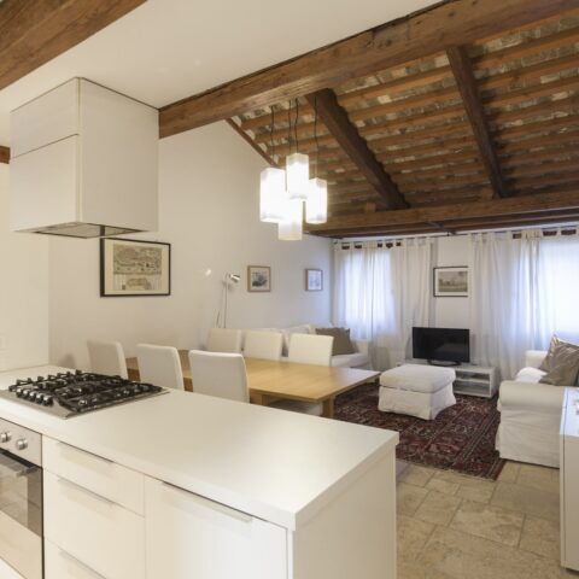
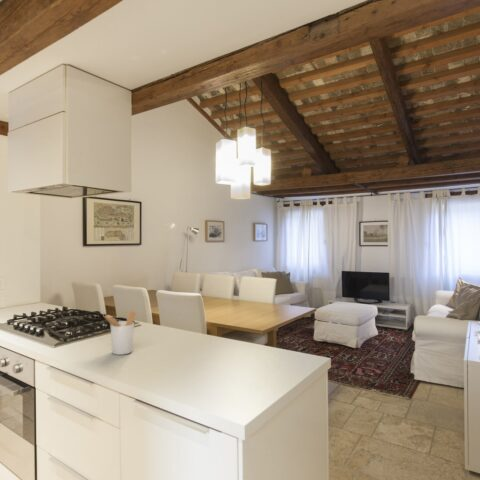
+ utensil holder [103,310,137,356]
